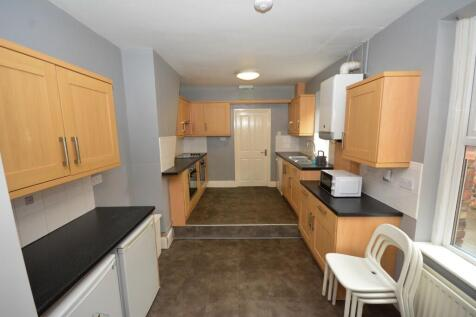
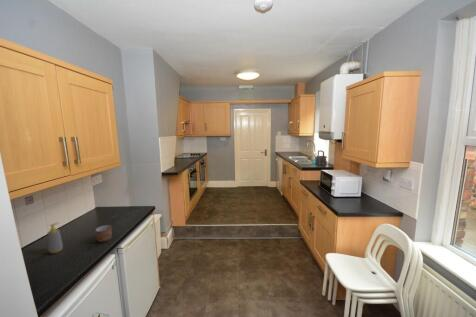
+ mug [94,224,113,243]
+ soap bottle [46,221,64,254]
